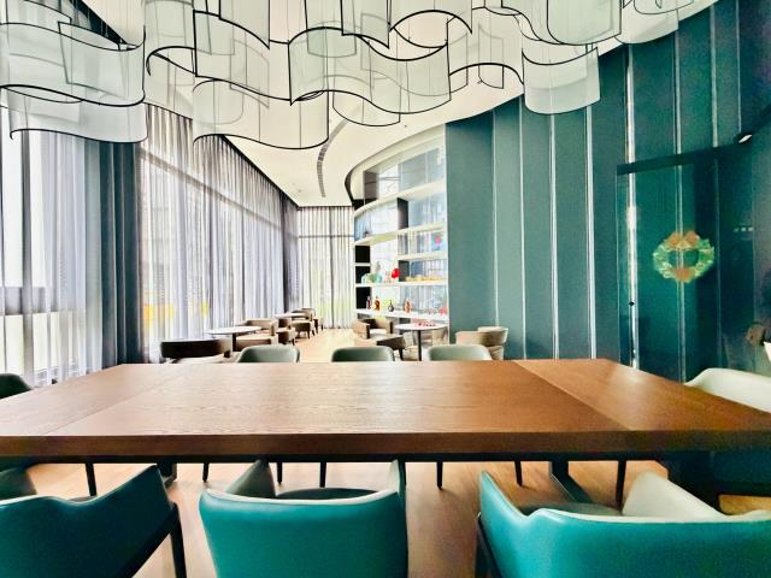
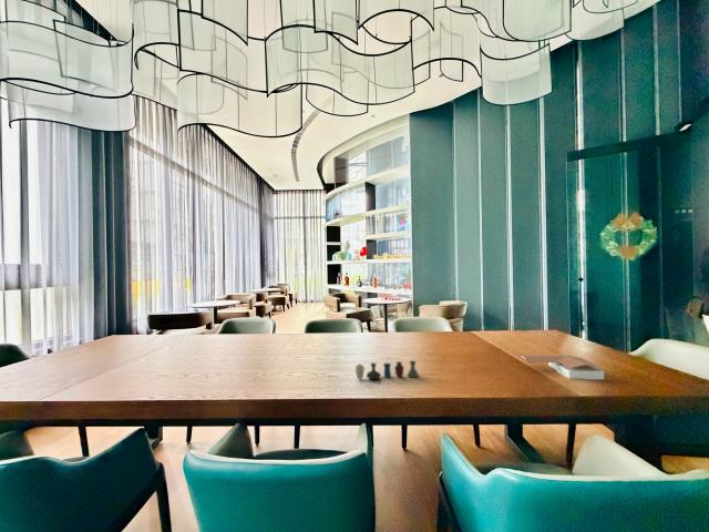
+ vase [354,360,420,380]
+ book [517,354,605,380]
